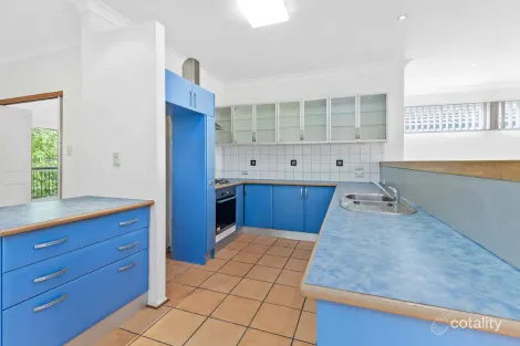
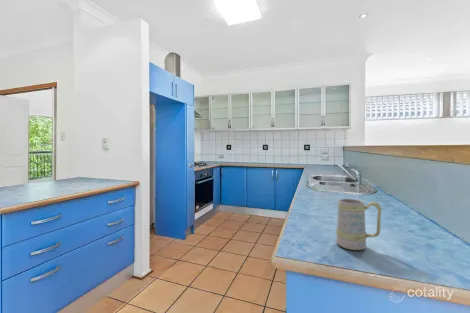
+ mug [335,198,383,251]
